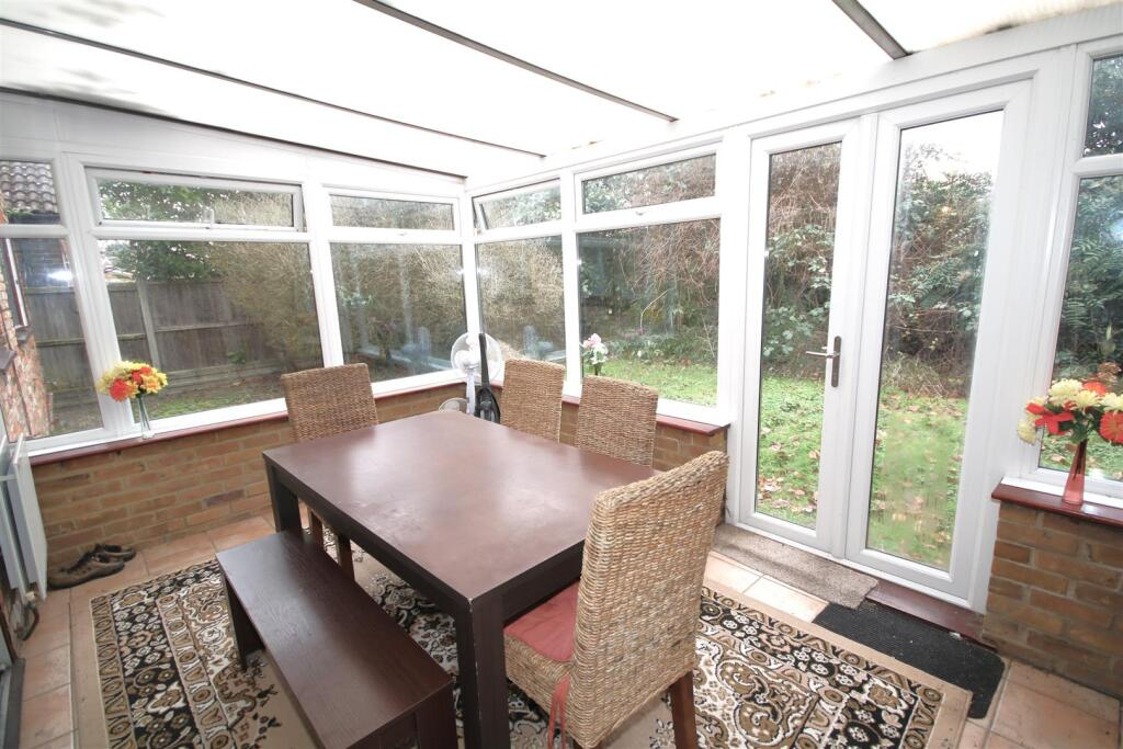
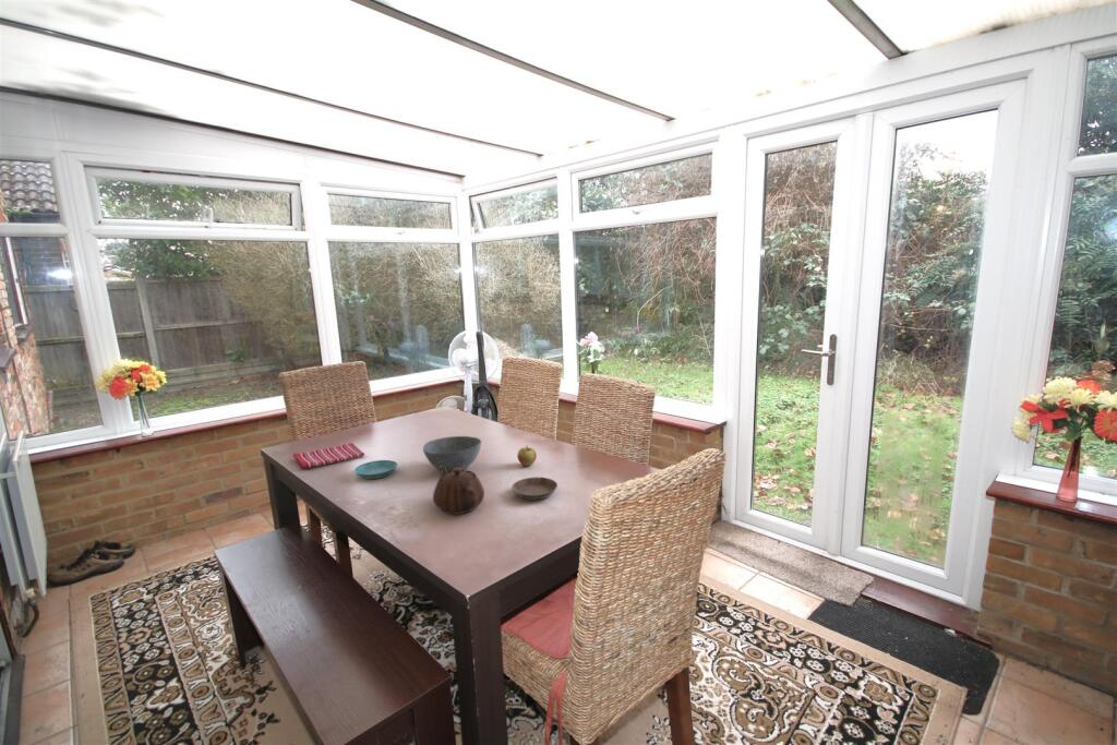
+ apple [516,446,538,467]
+ teapot [432,466,485,515]
+ bowl [422,435,482,472]
+ saucer [511,477,558,501]
+ saucer [353,459,398,480]
+ dish towel [292,442,365,470]
